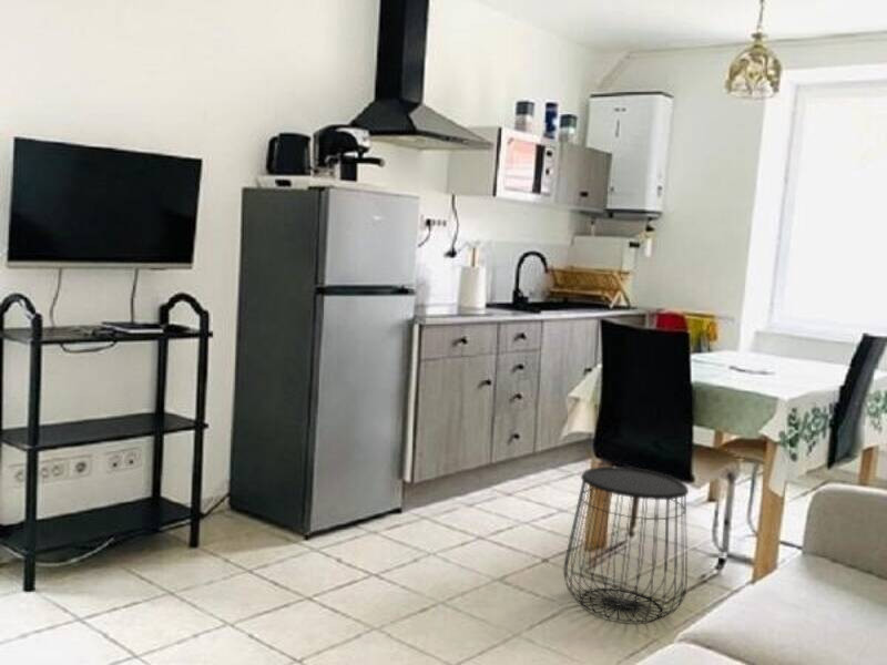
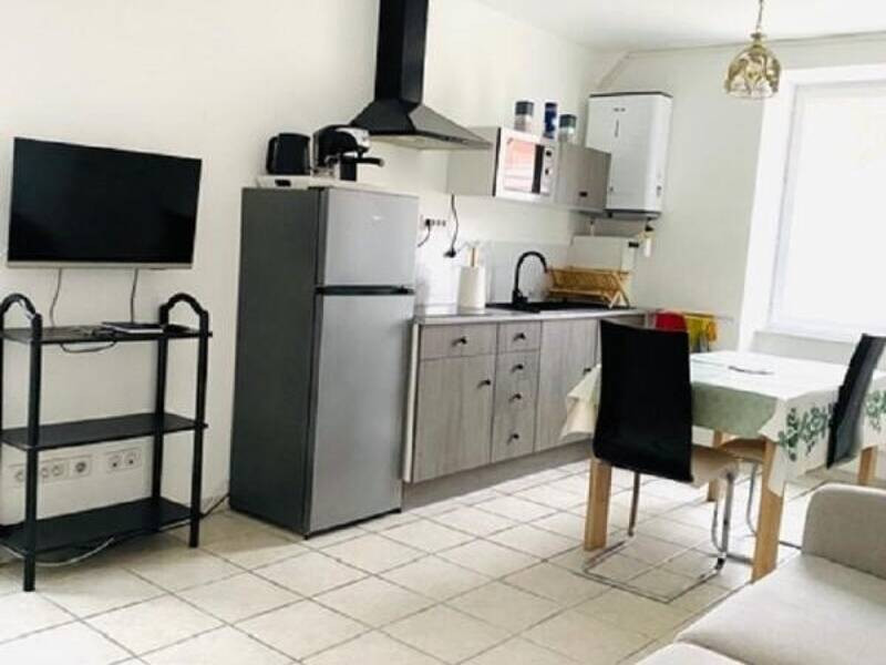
- side table [562,466,690,623]
